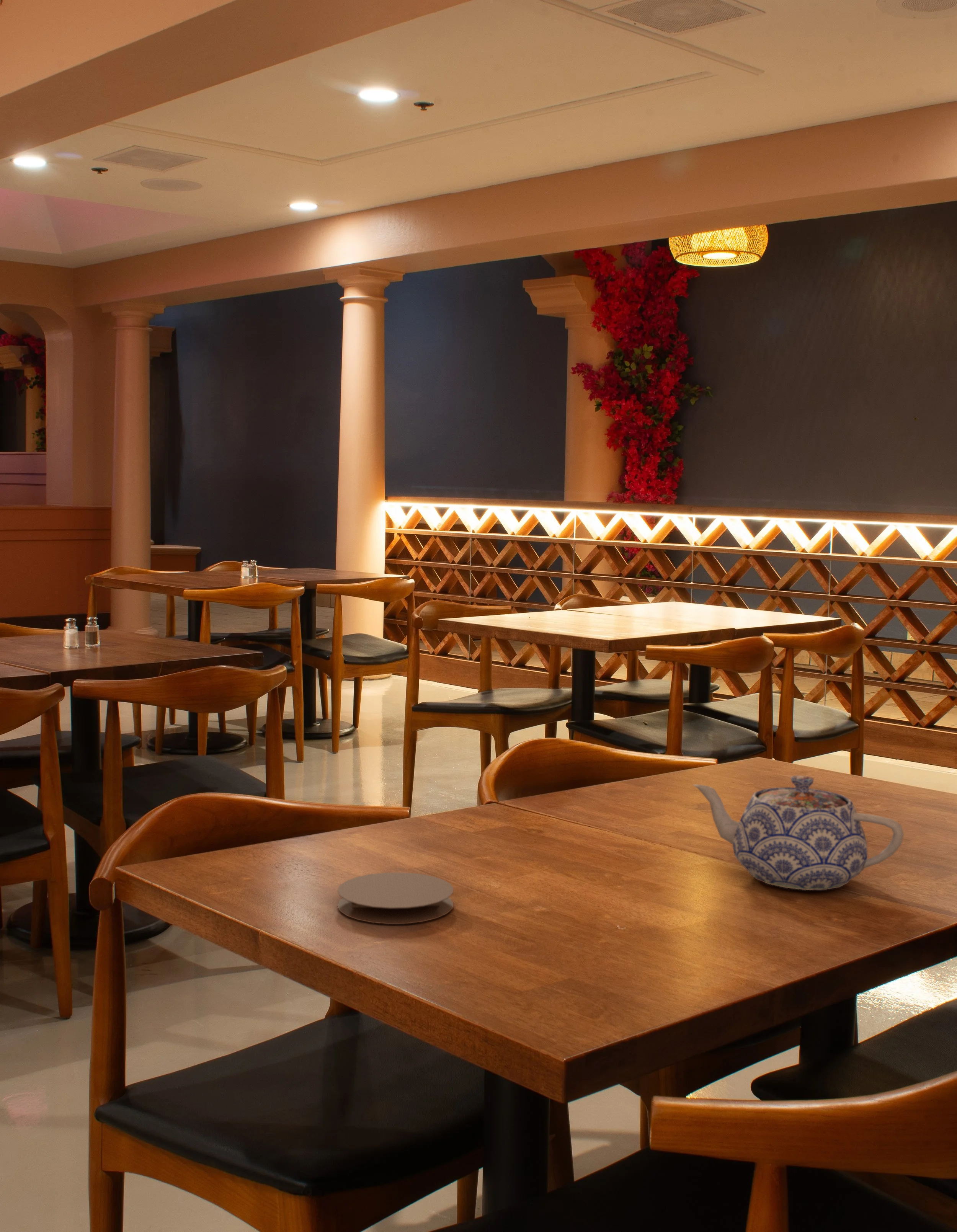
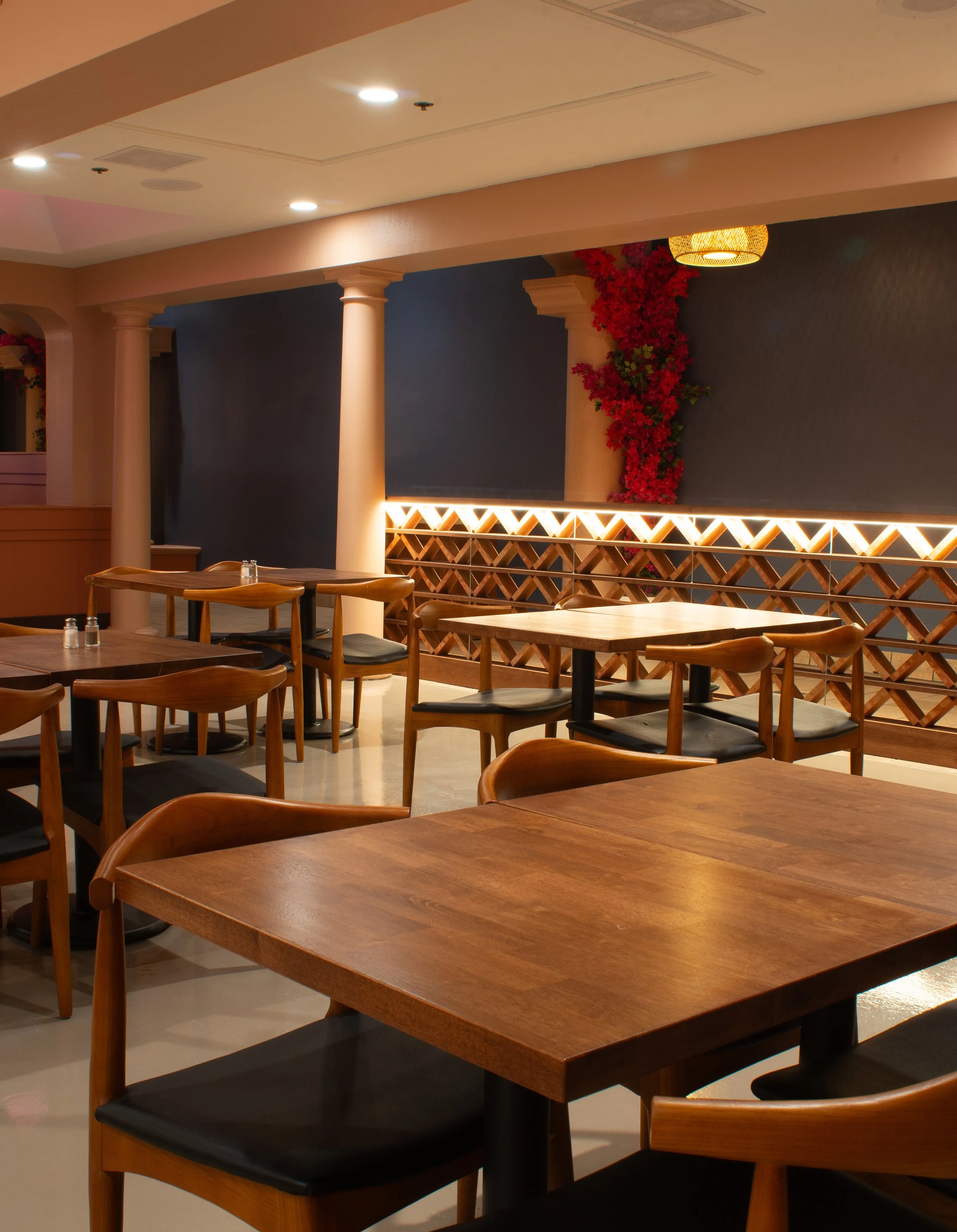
- teapot [692,775,905,891]
- coaster [337,872,454,924]
